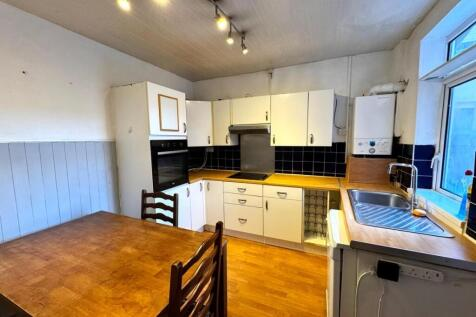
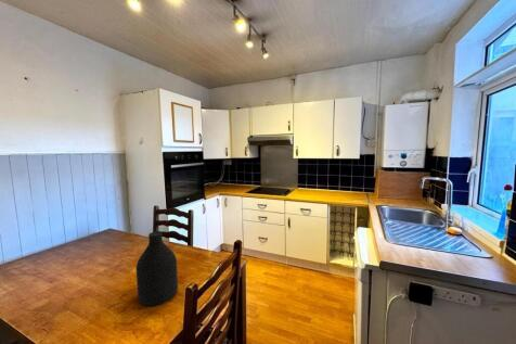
+ bottle [136,230,179,306]
